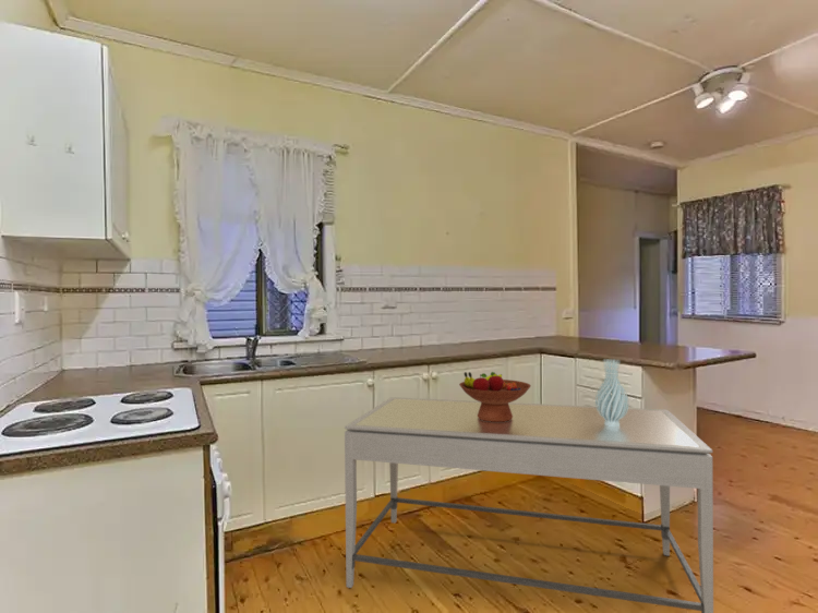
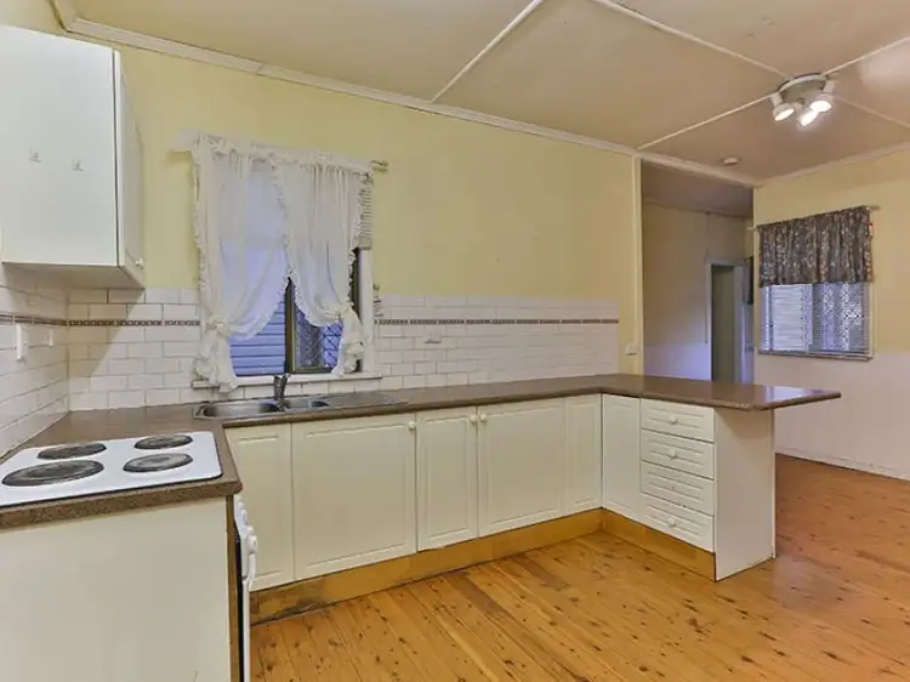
- fruit bowl [458,371,532,422]
- vase [594,358,629,426]
- dining table [344,396,714,613]
